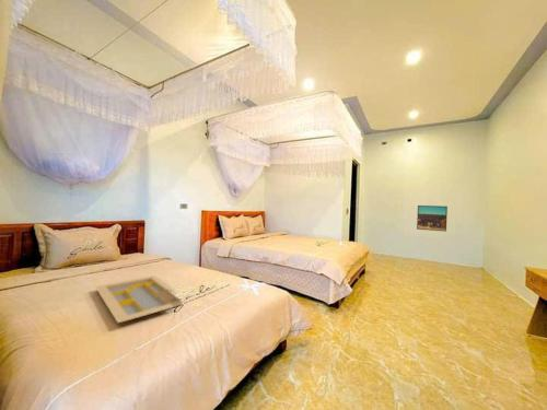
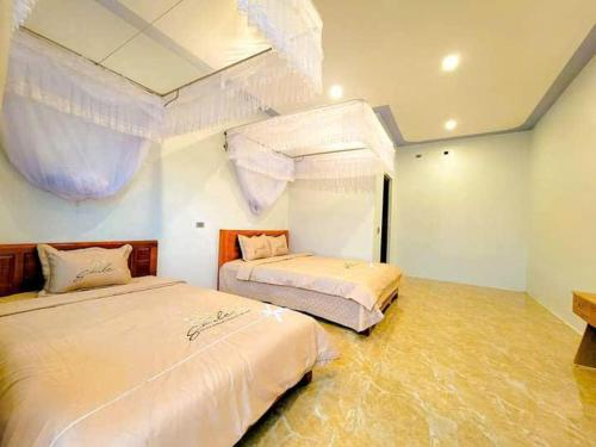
- serving tray [94,274,183,324]
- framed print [416,204,449,233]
